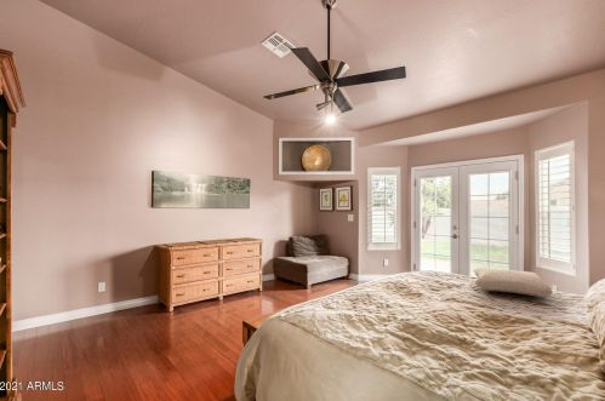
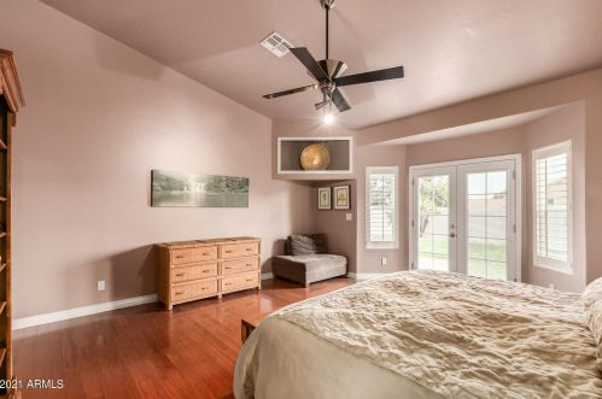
- pillow [473,267,553,298]
